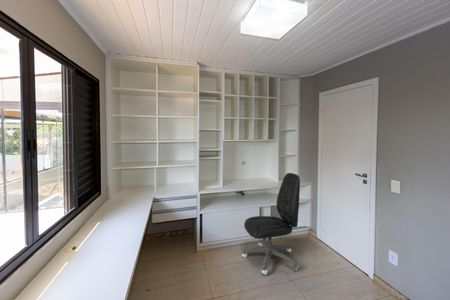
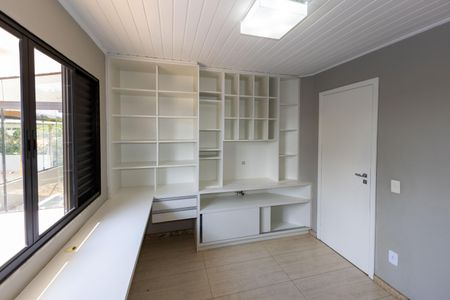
- office chair [241,172,301,276]
